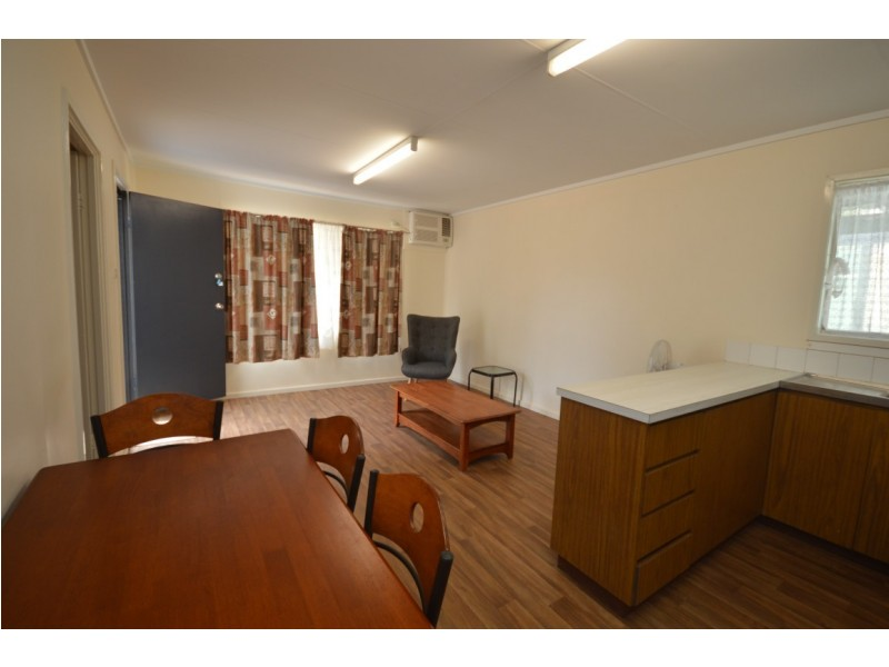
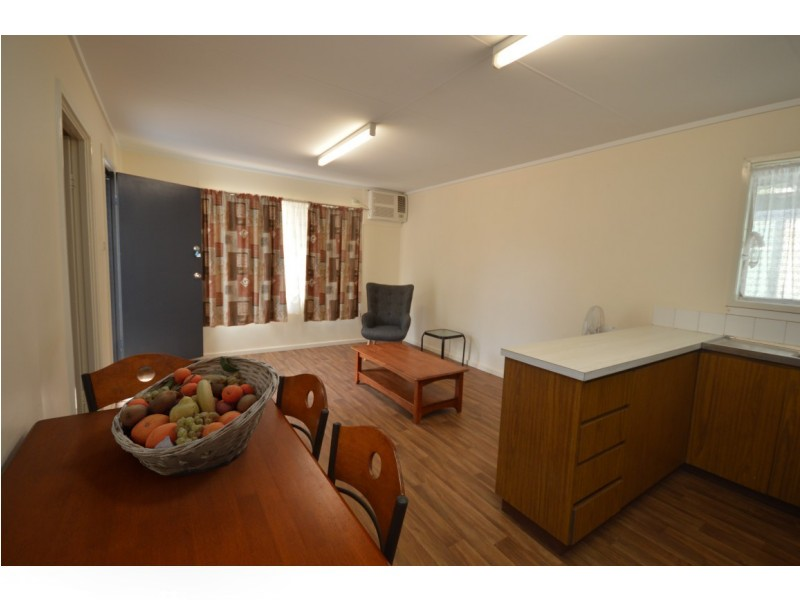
+ fruit basket [110,355,280,477]
